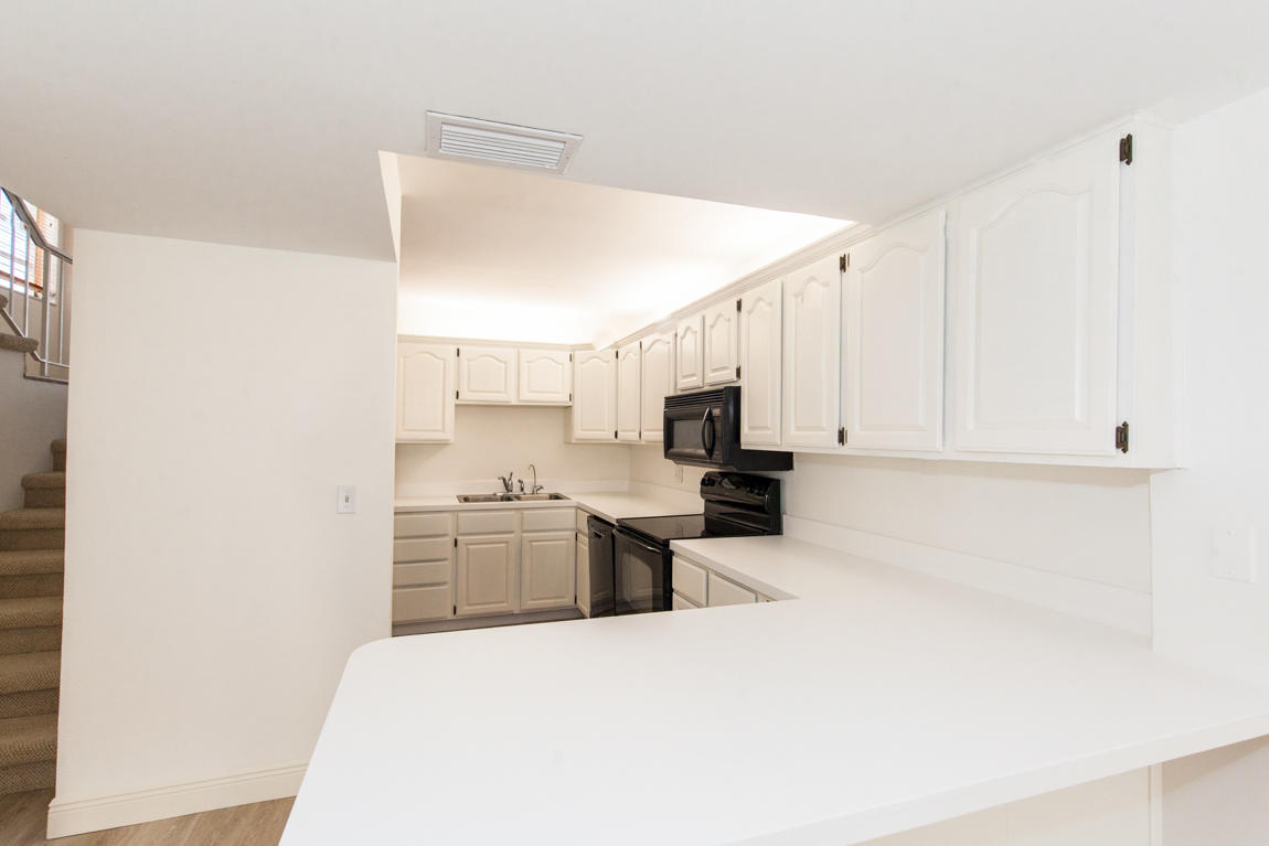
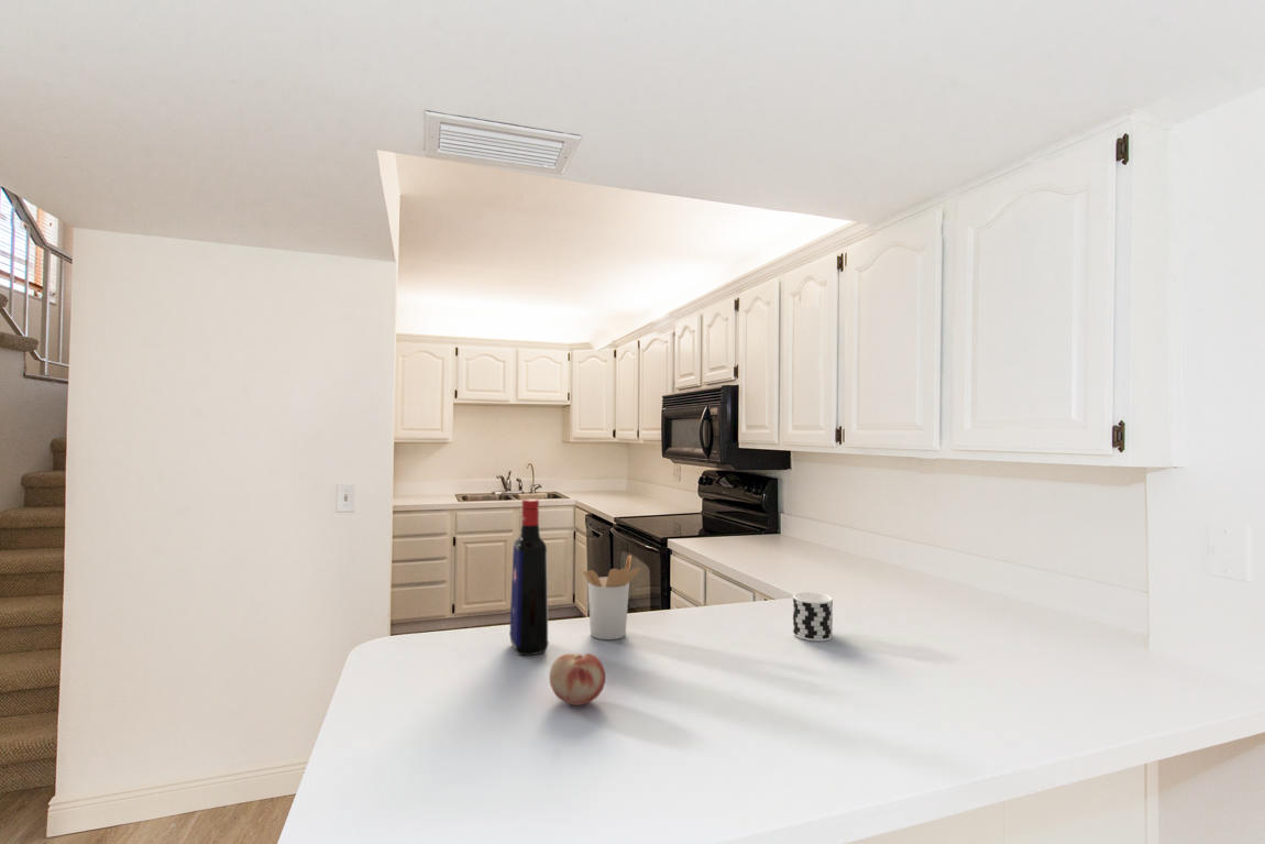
+ cup [792,591,834,643]
+ liquor bottle [509,497,549,656]
+ utensil holder [582,553,641,640]
+ fruit [548,653,606,706]
